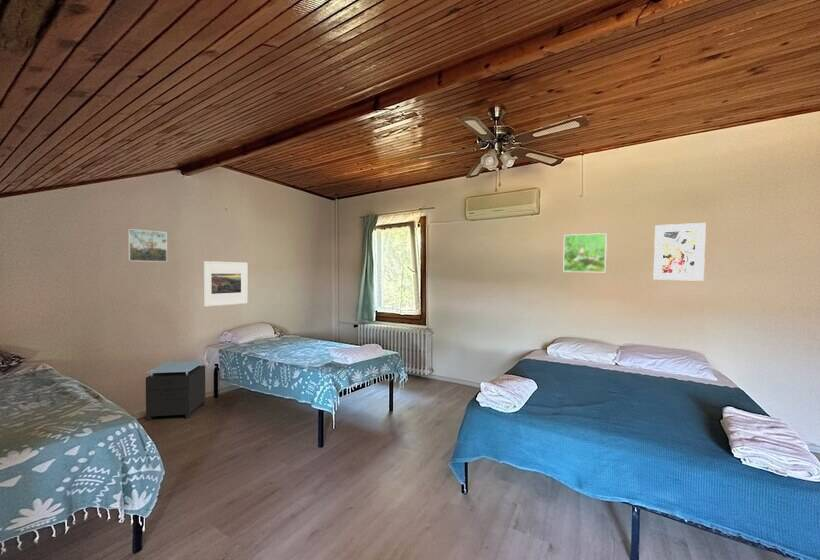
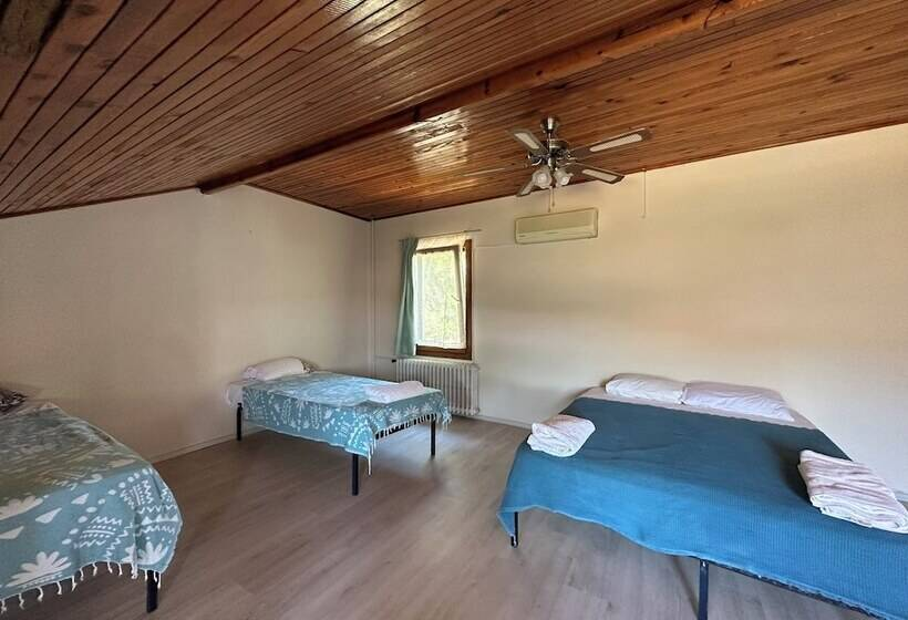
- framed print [652,222,707,282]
- nightstand [145,360,206,422]
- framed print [202,260,248,307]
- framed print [562,232,608,273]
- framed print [127,228,168,263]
